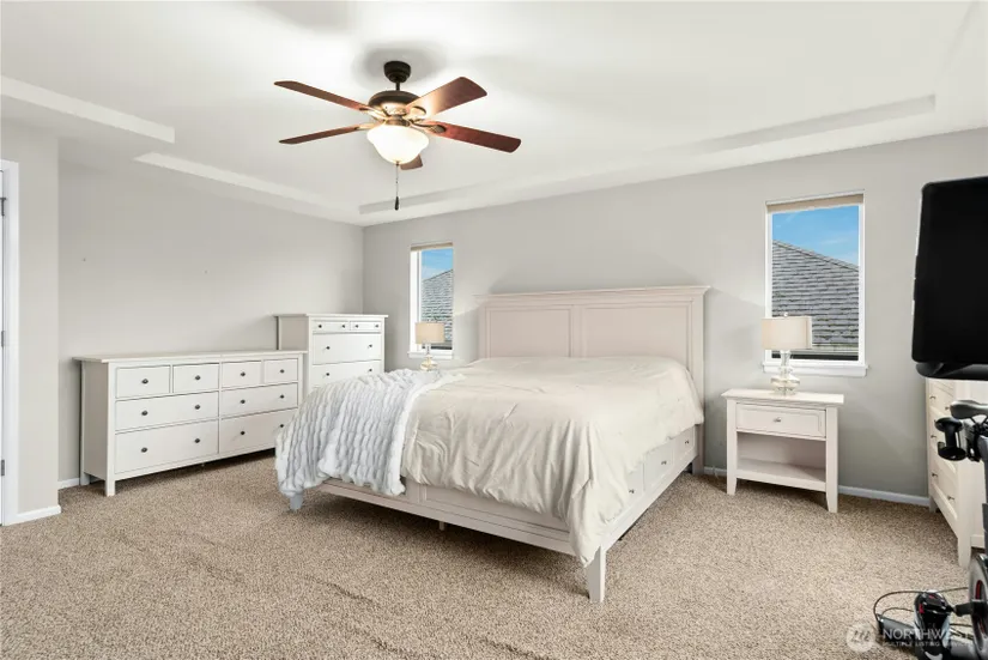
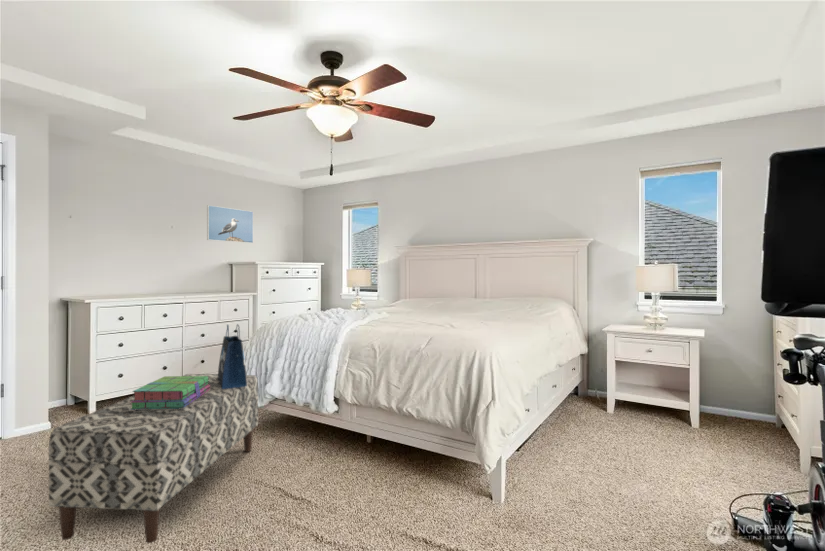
+ bench [47,373,259,544]
+ tote bag [217,323,247,389]
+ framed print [206,204,254,244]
+ stack of books [130,375,210,410]
